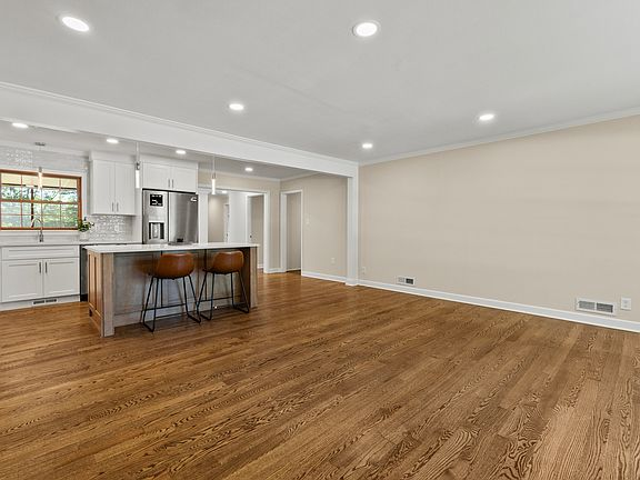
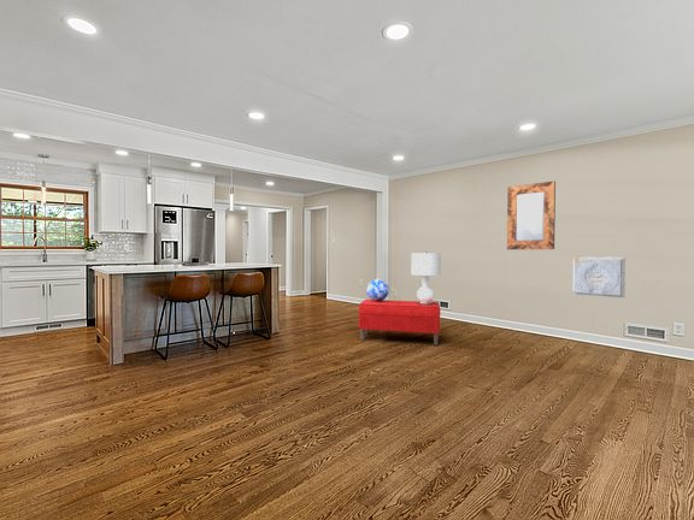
+ lamp [411,250,442,306]
+ home mirror [506,179,557,250]
+ bench [358,299,441,347]
+ decorative wall panel [571,255,627,299]
+ decorative globe [365,278,390,301]
